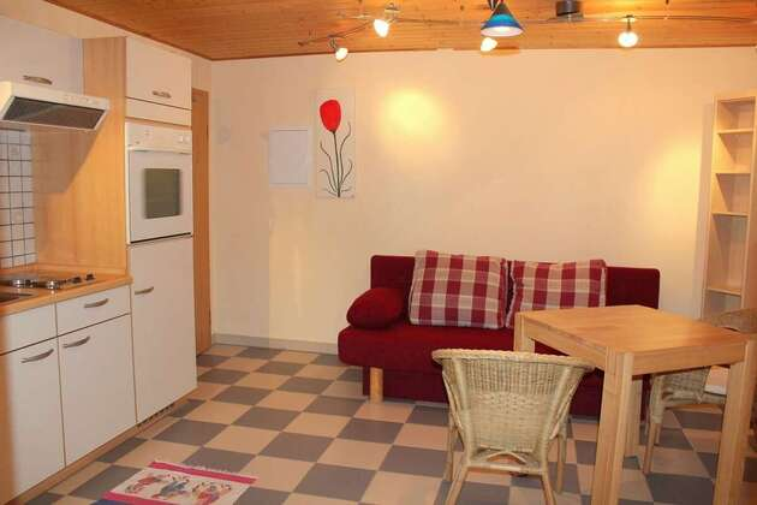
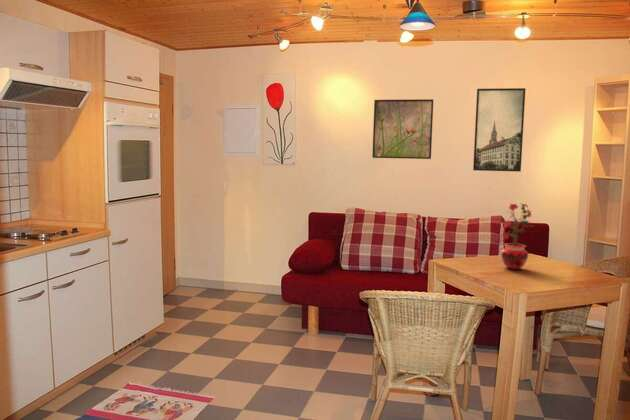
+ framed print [472,87,527,173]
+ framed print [371,98,434,160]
+ potted plant [494,201,535,271]
